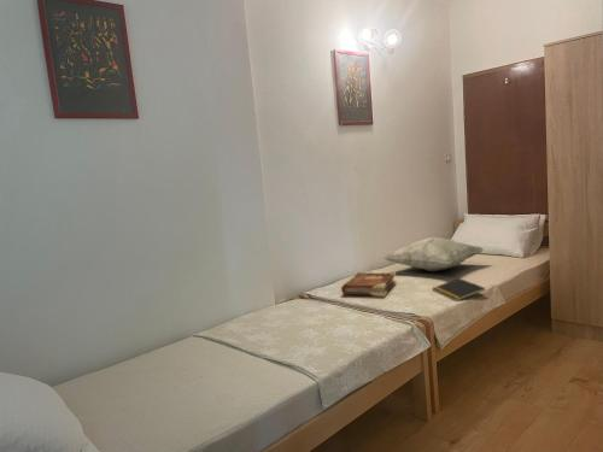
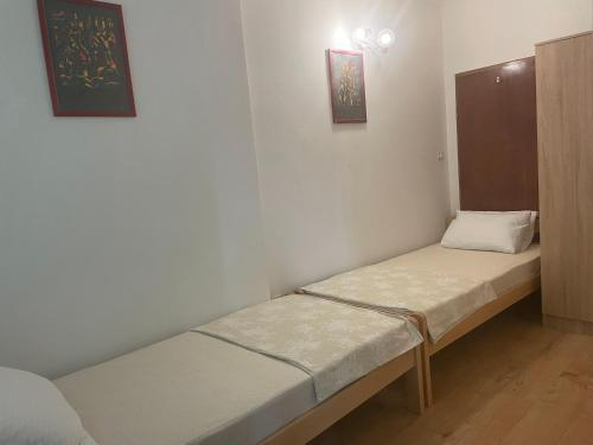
- book [340,271,397,298]
- decorative pillow [382,236,485,272]
- notepad [432,277,486,303]
